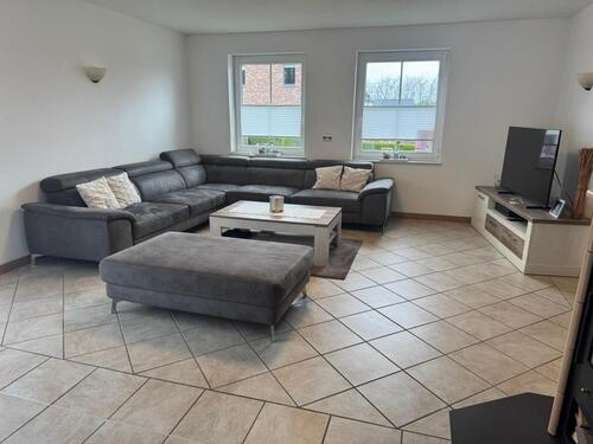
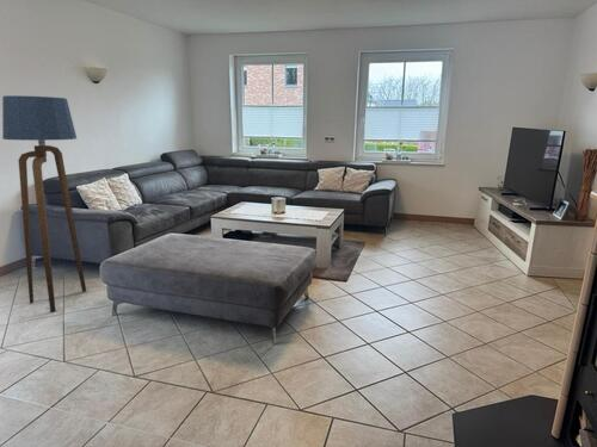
+ floor lamp [1,94,87,313]
